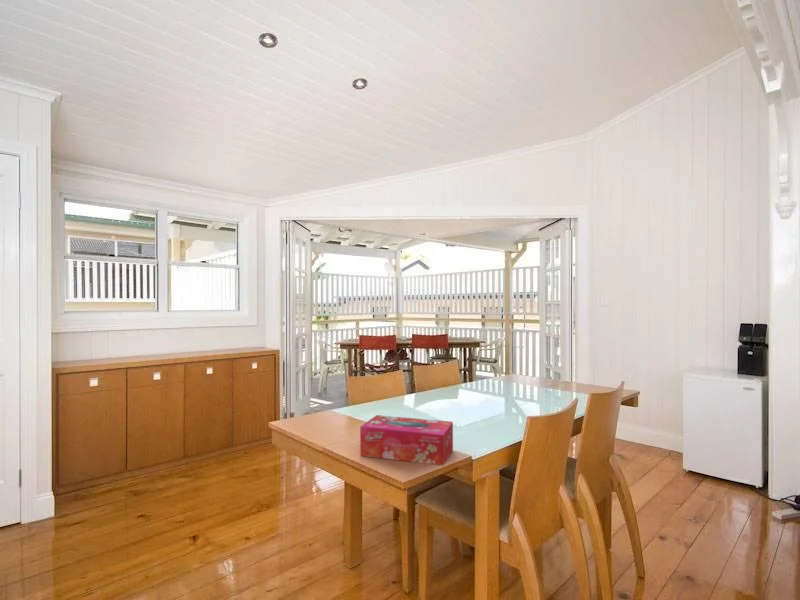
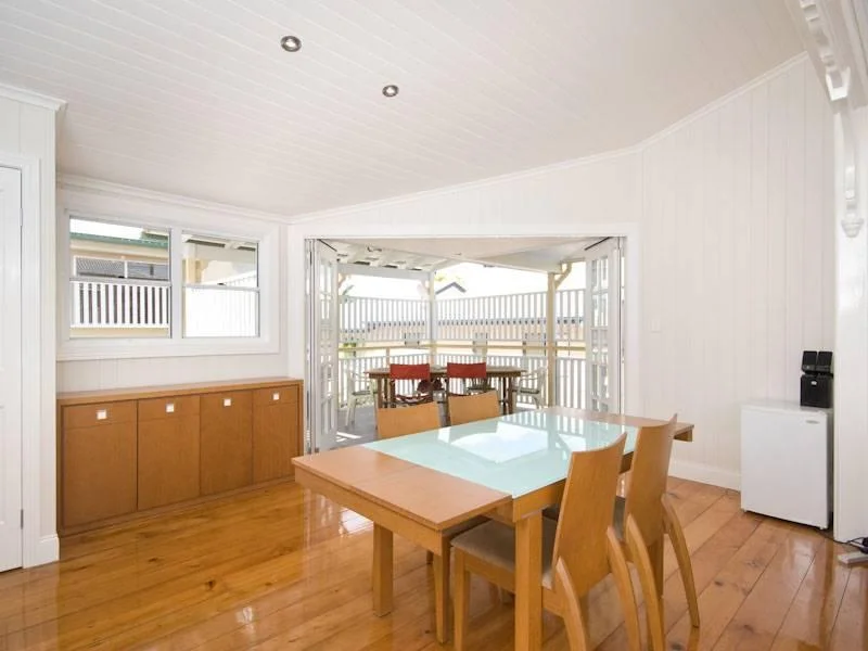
- tissue box [359,414,454,467]
